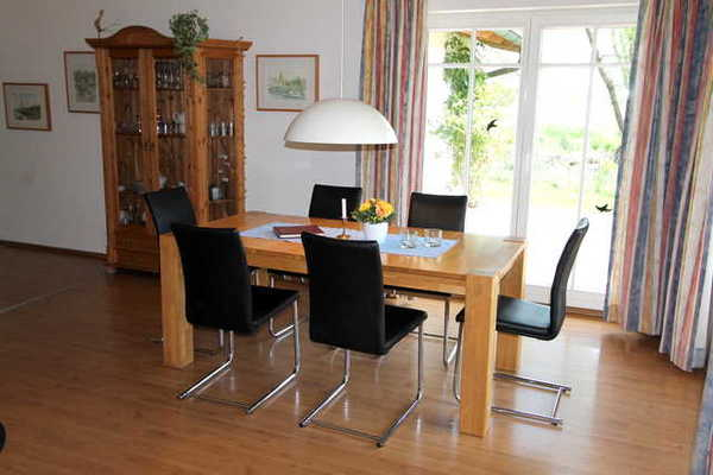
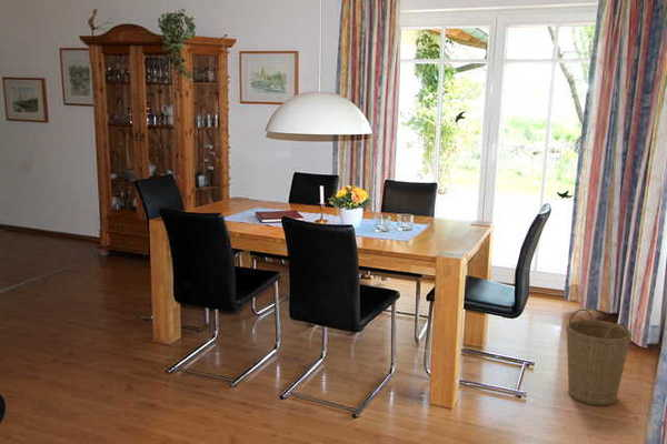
+ basket [565,307,633,406]
